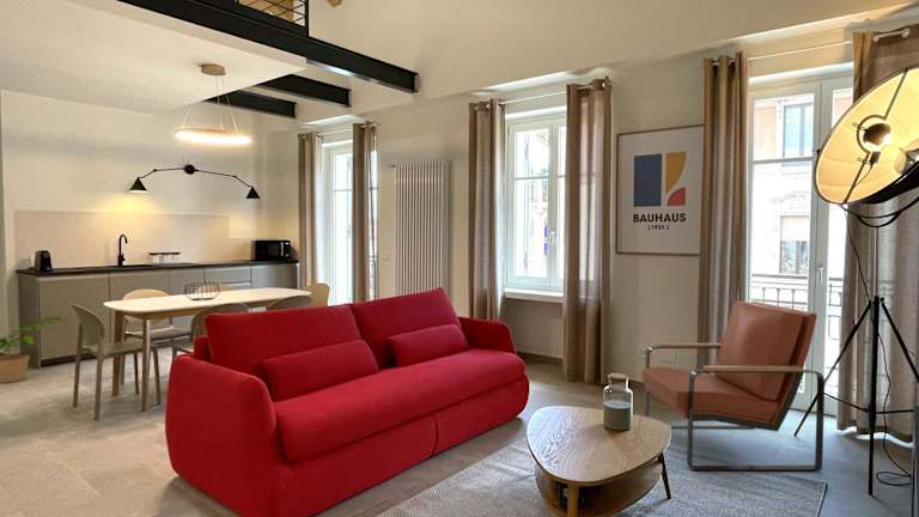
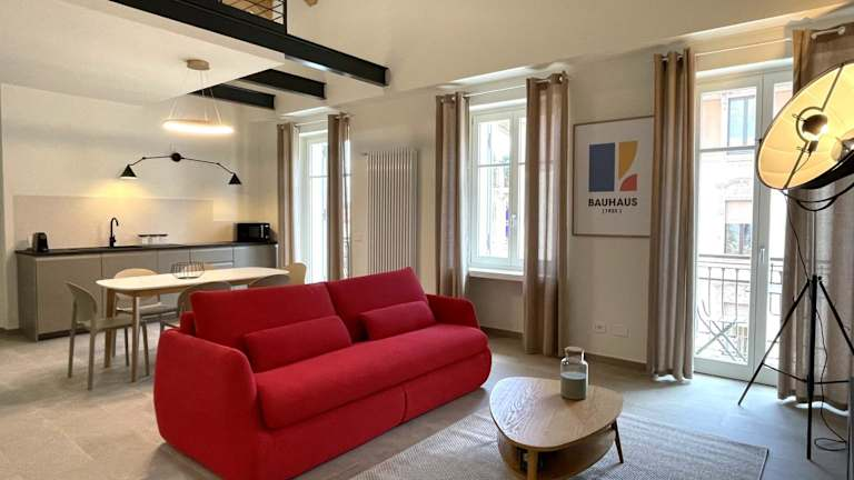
- armchair [641,300,826,472]
- potted plant [0,316,68,384]
